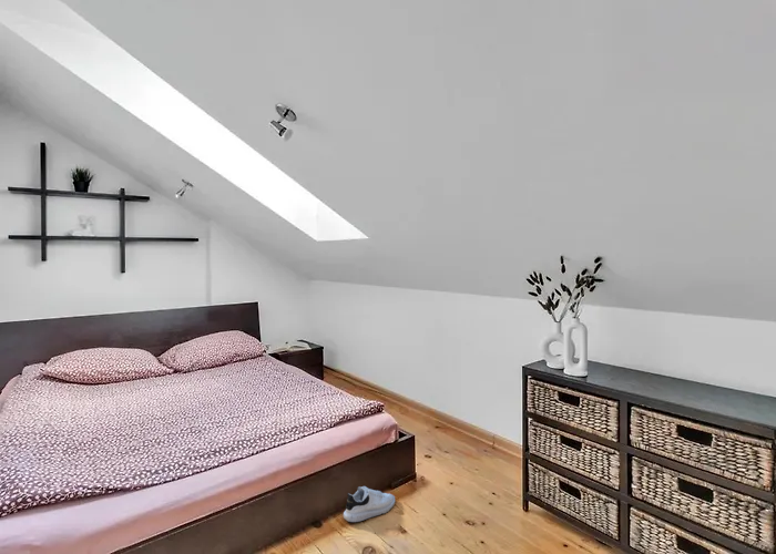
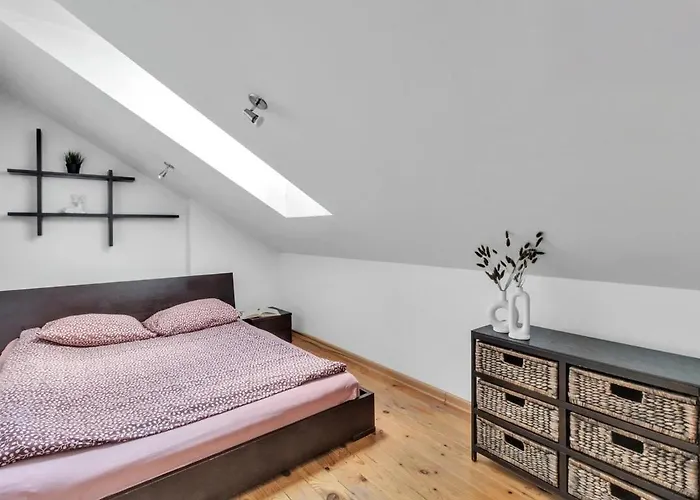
- shoe [343,485,396,523]
